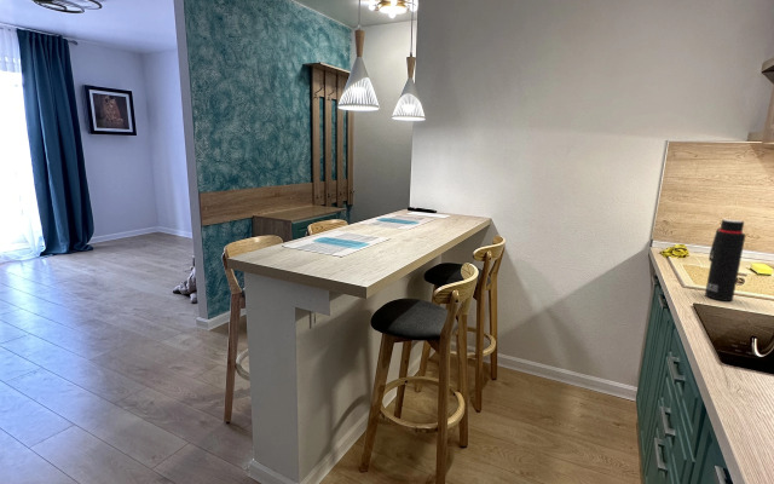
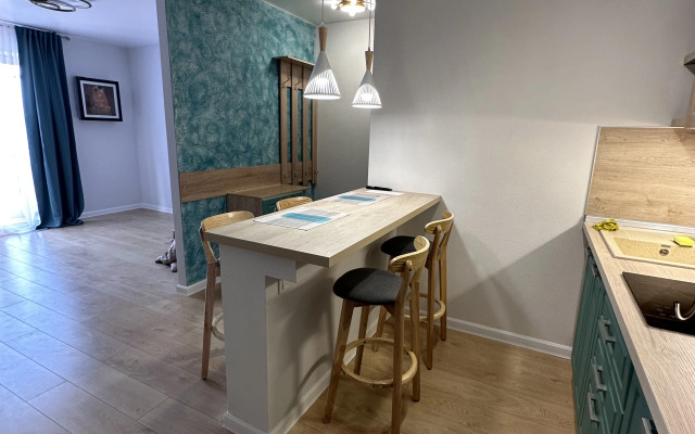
- water bottle [704,219,746,302]
